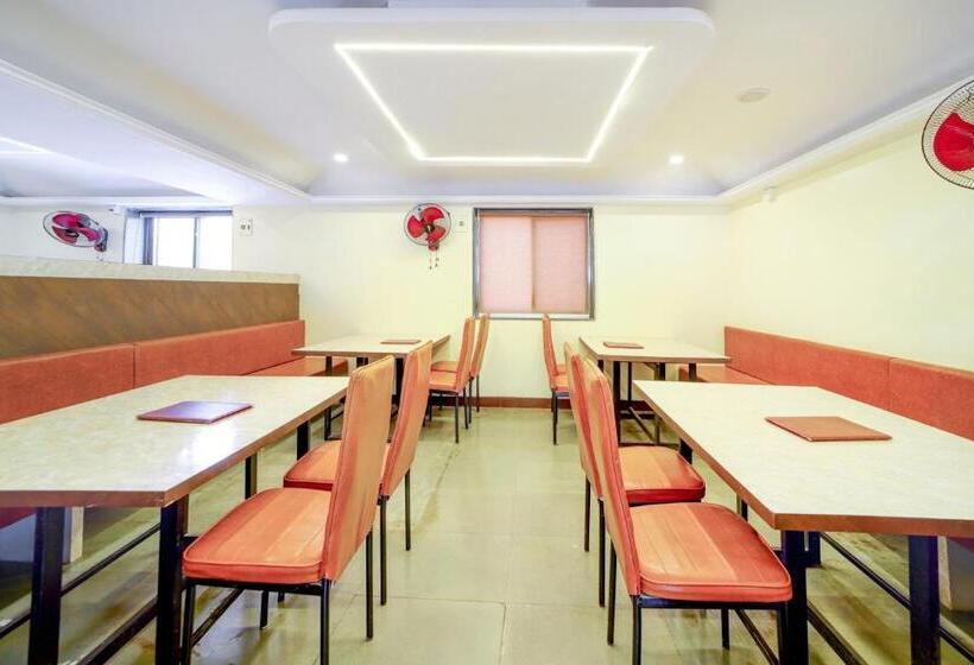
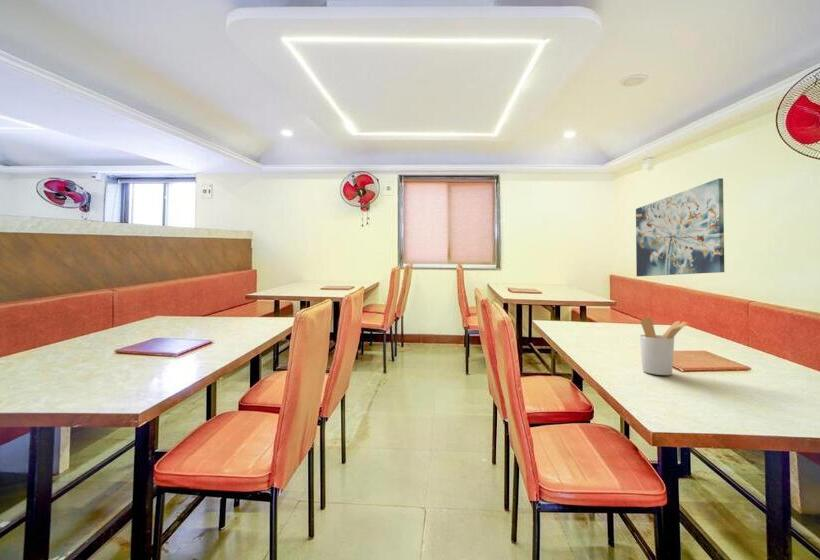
+ wall art [635,177,725,277]
+ utensil holder [639,317,688,376]
